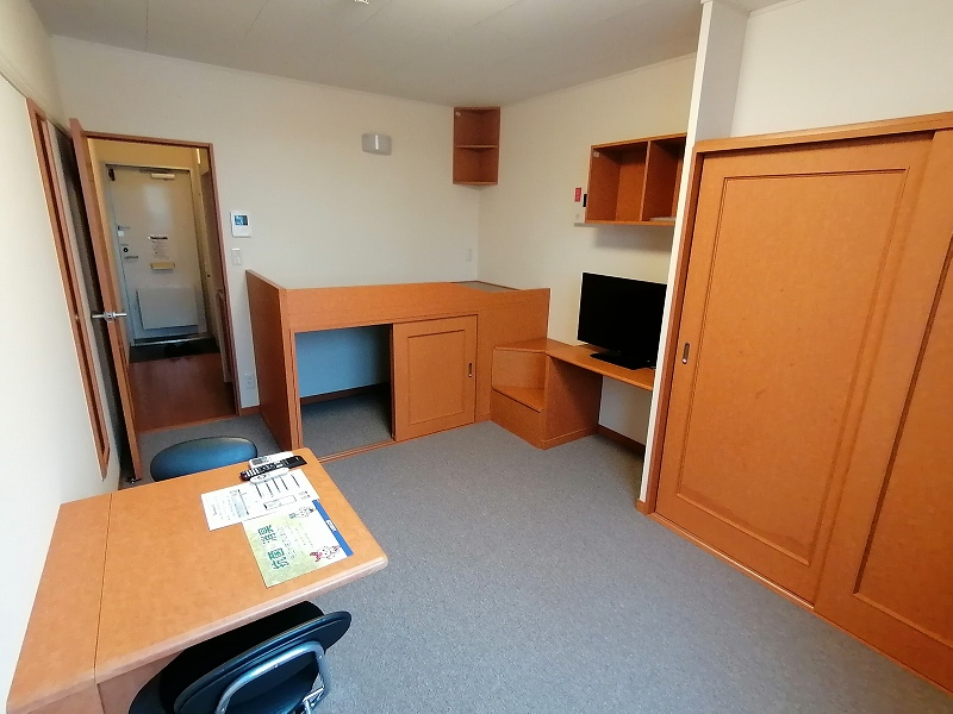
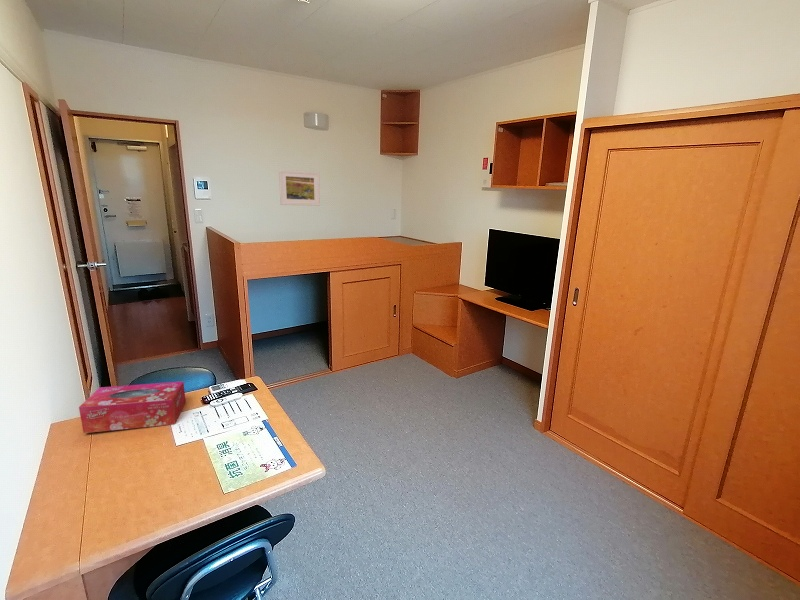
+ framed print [278,169,321,207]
+ tissue box [78,381,187,434]
